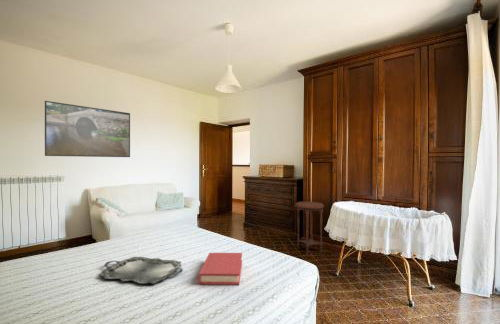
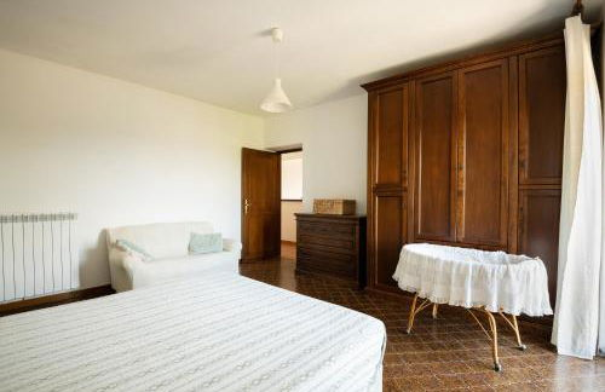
- side table [294,201,325,256]
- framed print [44,100,131,158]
- serving tray [98,256,184,285]
- hardback book [197,252,243,286]
